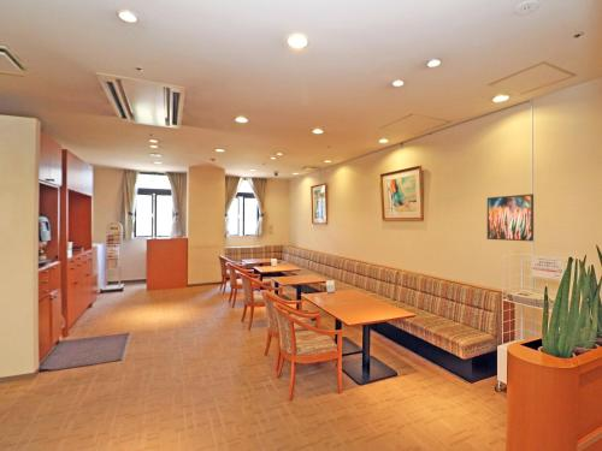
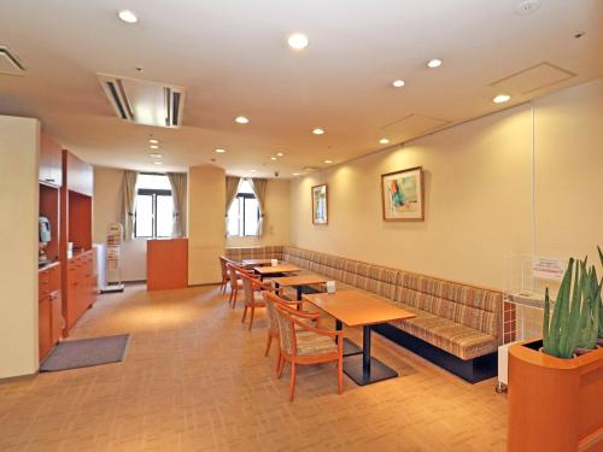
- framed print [486,192,535,243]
